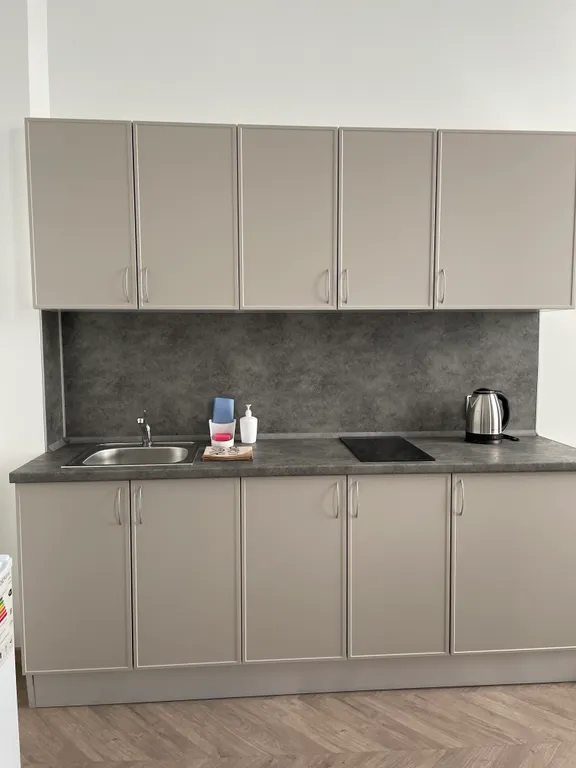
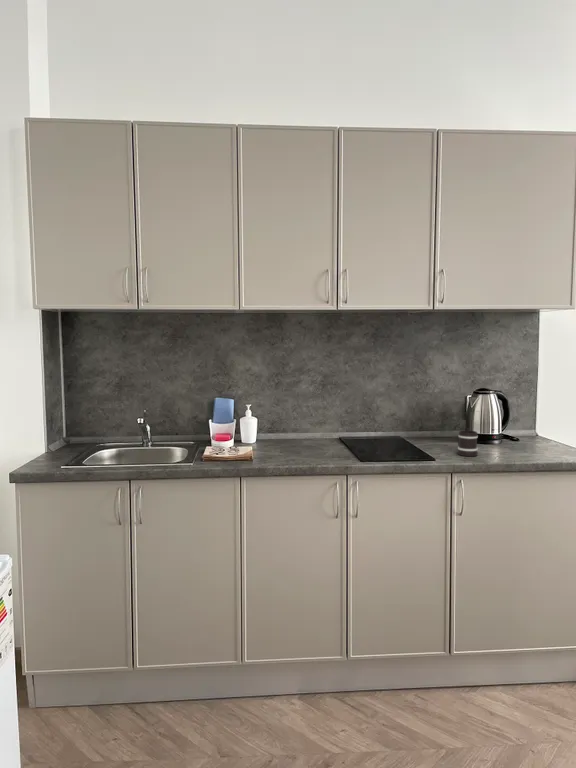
+ mug [457,429,479,457]
